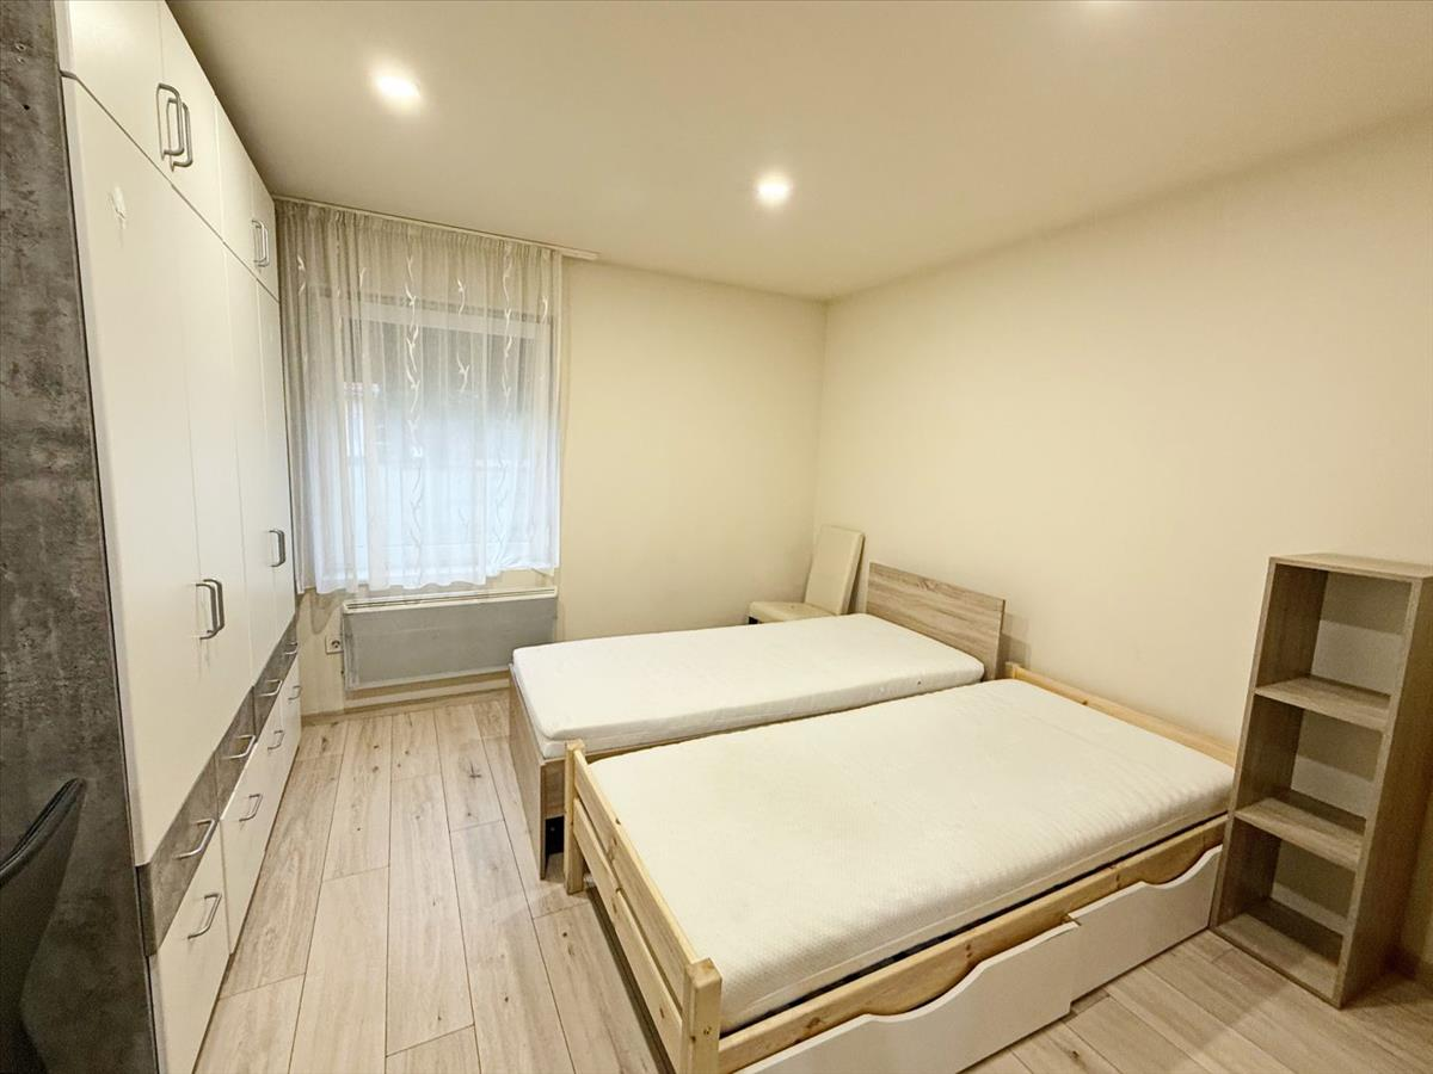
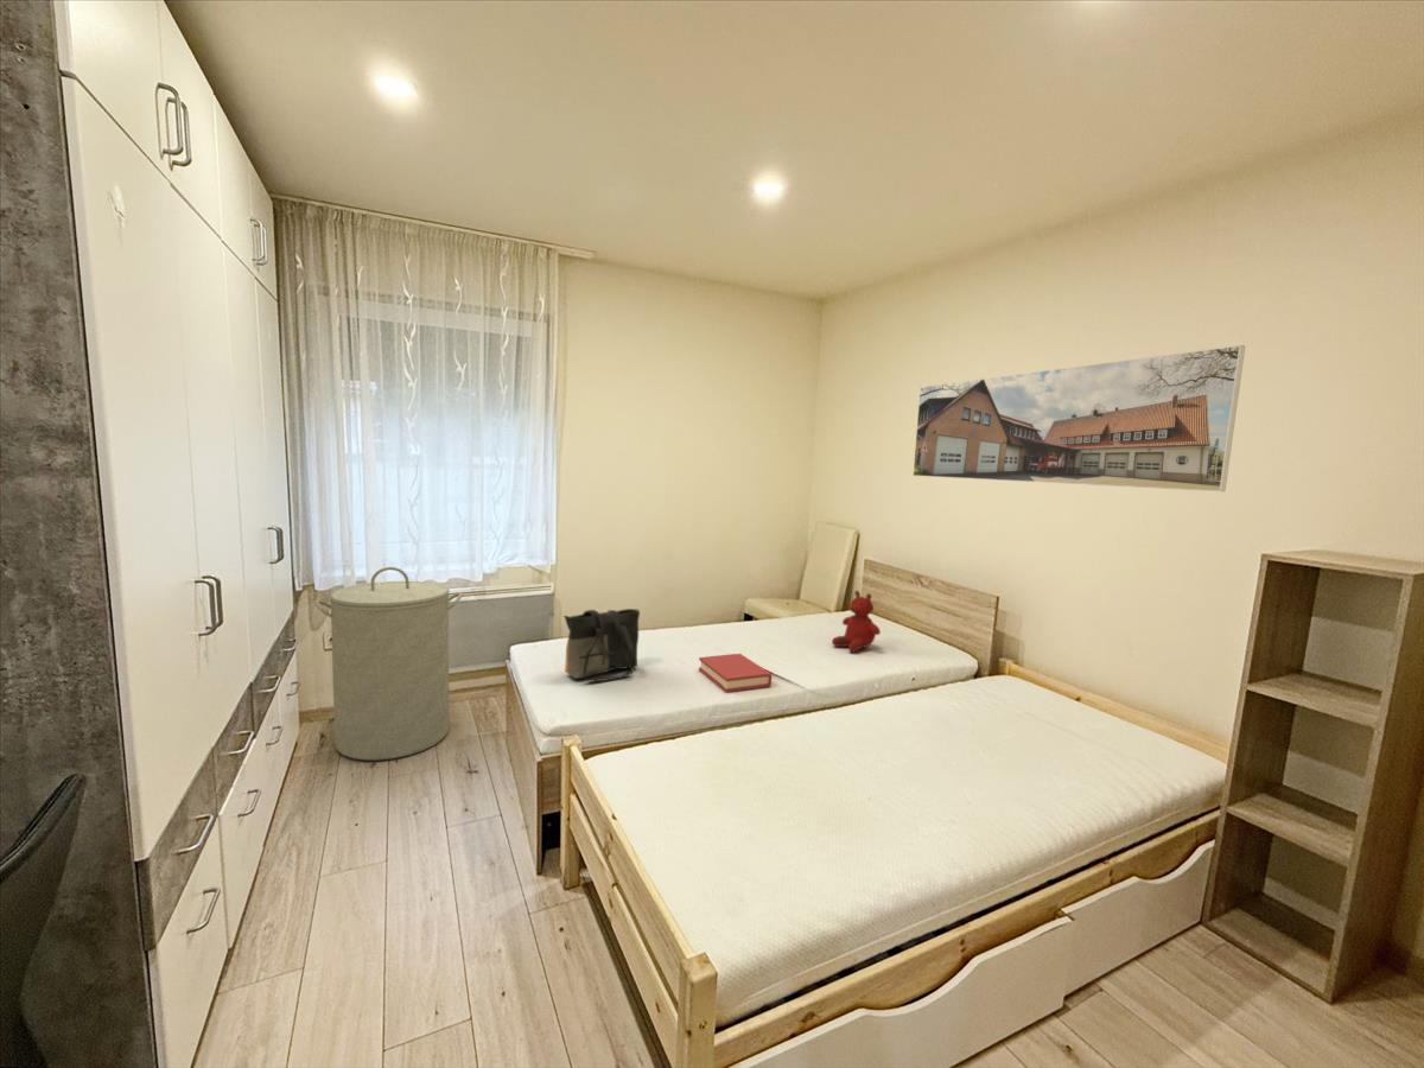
+ hardback book [698,653,773,693]
+ teddy bear [831,590,882,654]
+ laundry hamper [313,566,463,762]
+ tote bag [562,608,641,684]
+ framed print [911,344,1246,494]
